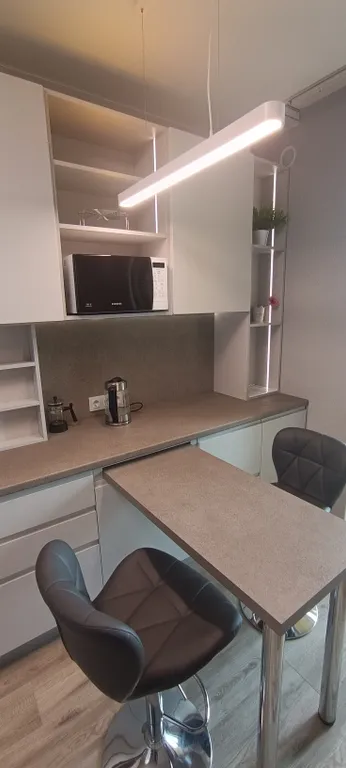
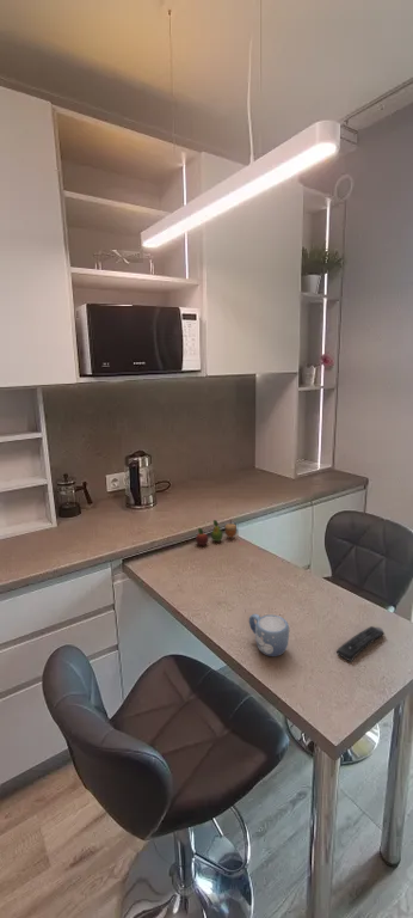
+ fruit [195,519,238,546]
+ remote control [335,625,386,663]
+ mug [248,612,290,657]
